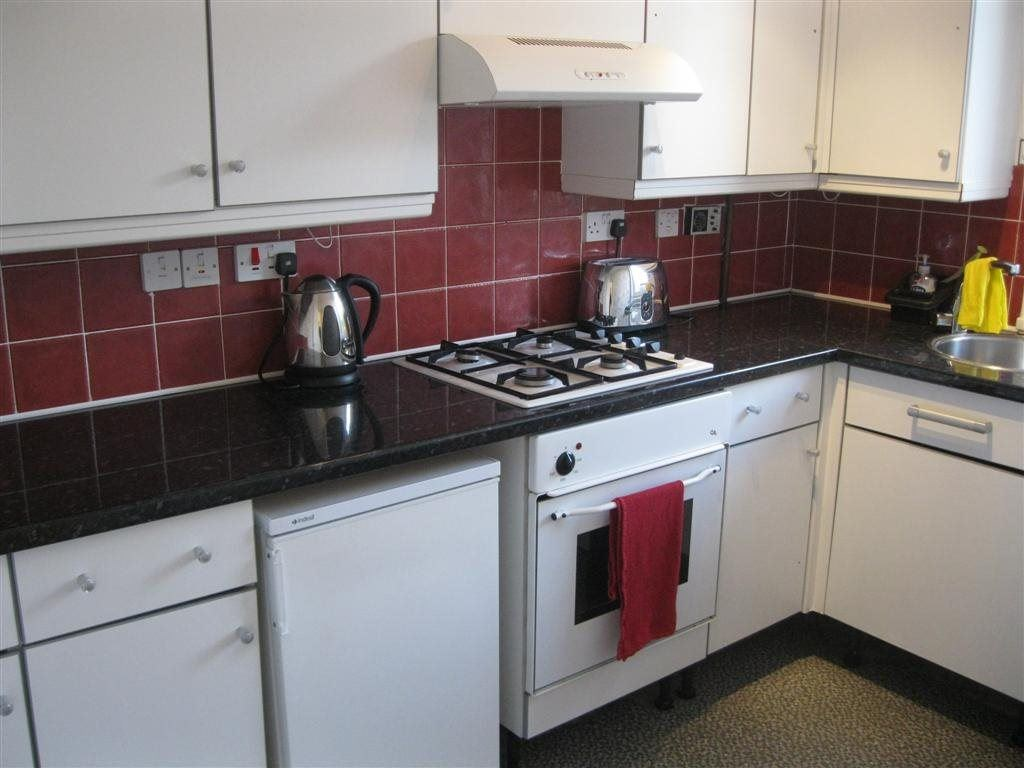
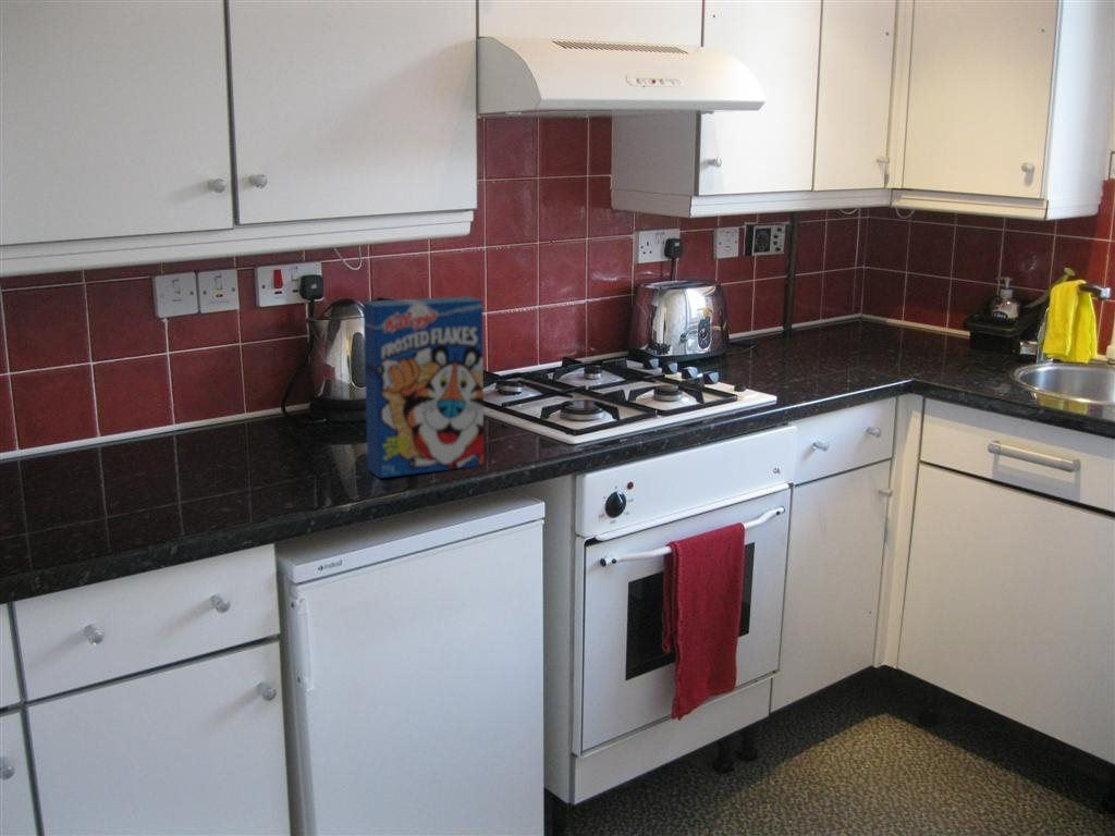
+ cereal box [362,295,485,479]
